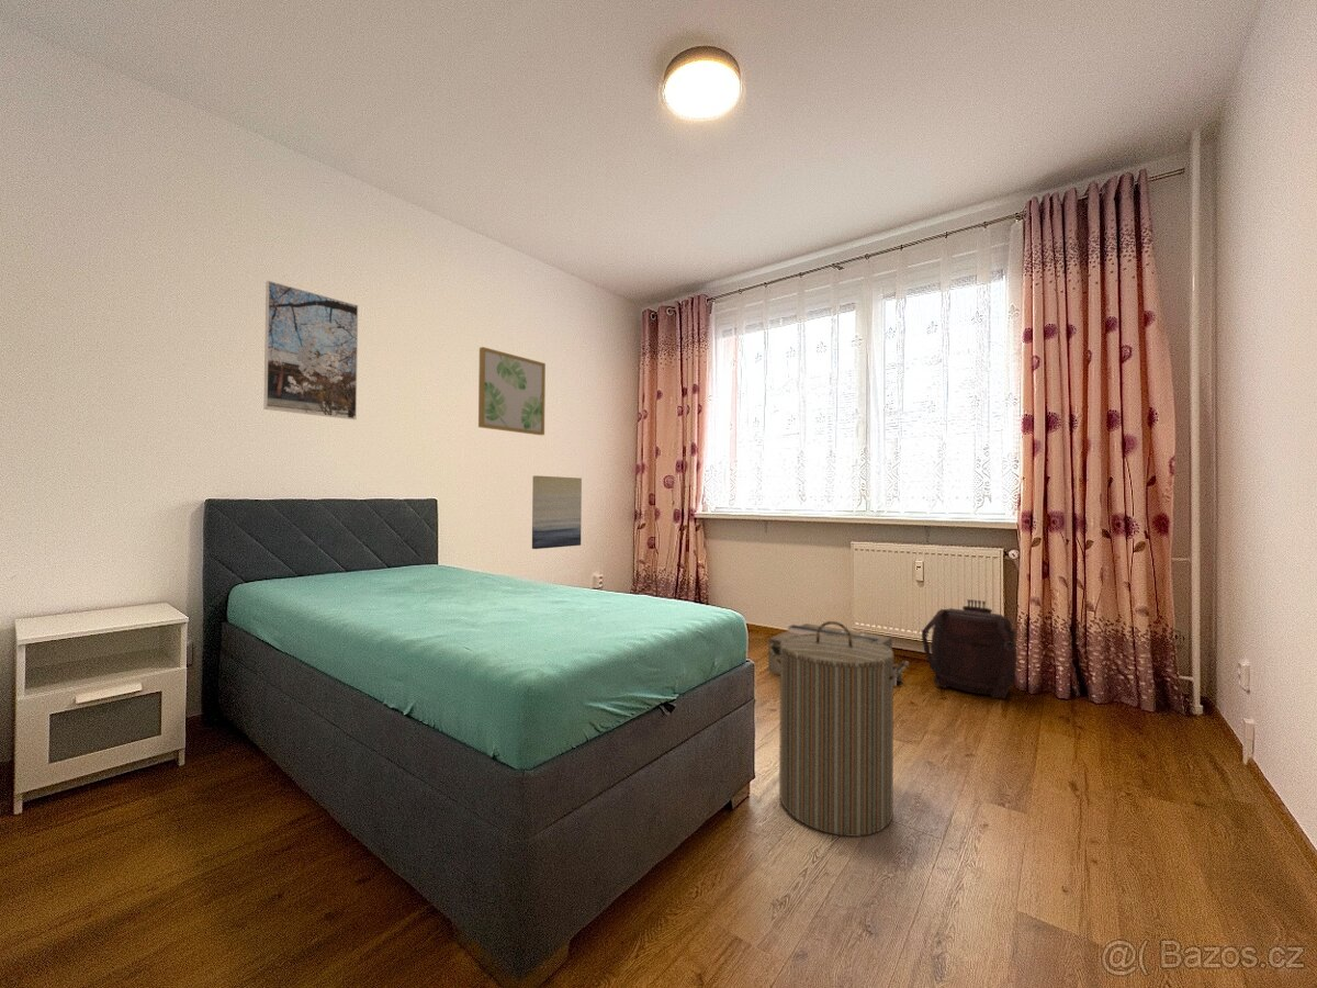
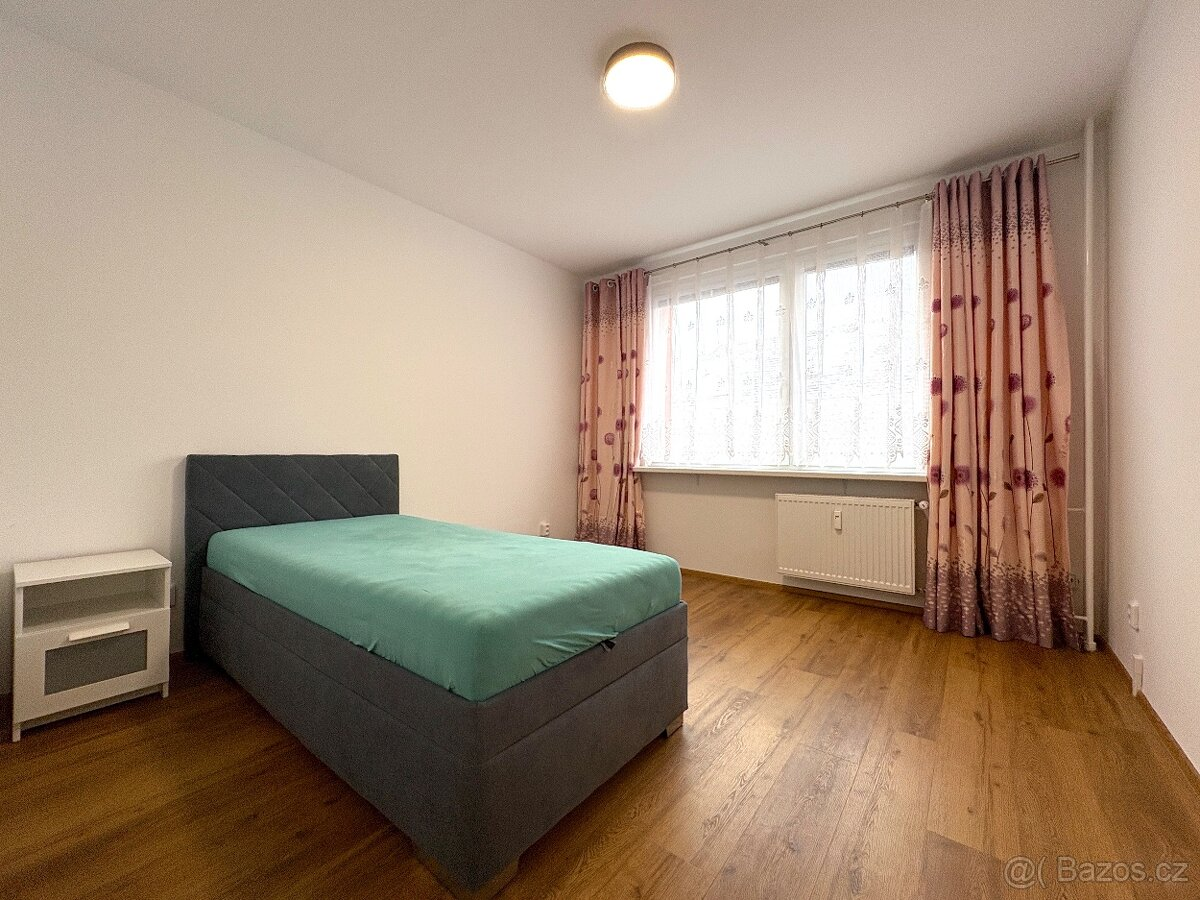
- backpack [921,598,1017,699]
- ceiling vent [767,622,902,687]
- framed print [263,280,359,420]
- laundry hamper [769,620,910,838]
- wall art [531,474,583,550]
- wall art [477,346,547,436]
